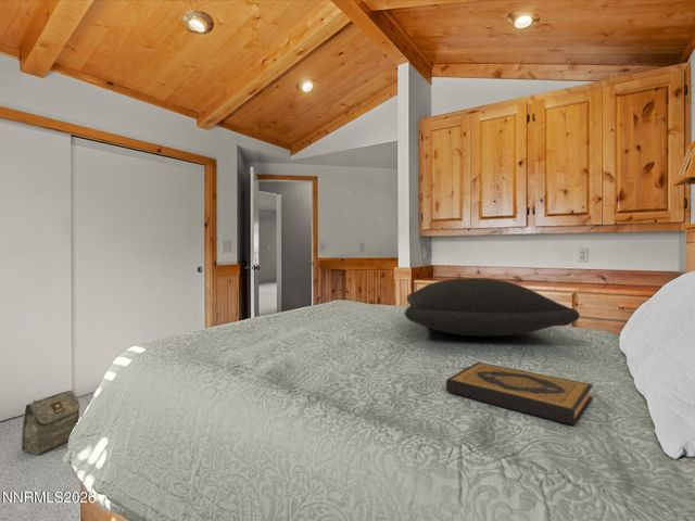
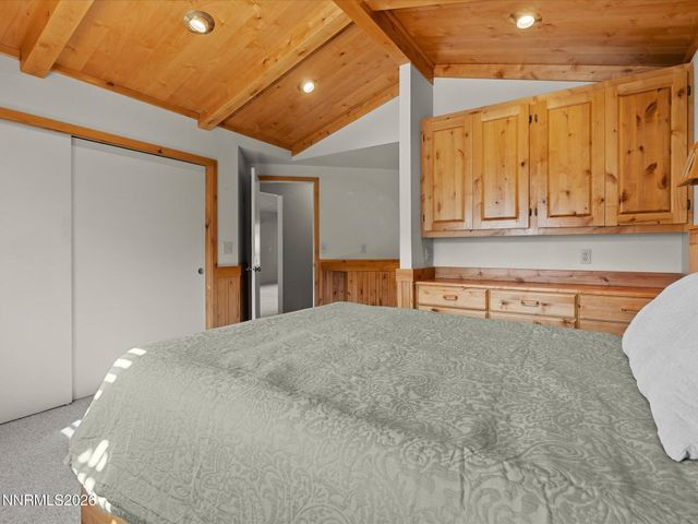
- pillow [404,277,581,338]
- hardback book [445,361,594,427]
- bag [21,390,81,456]
